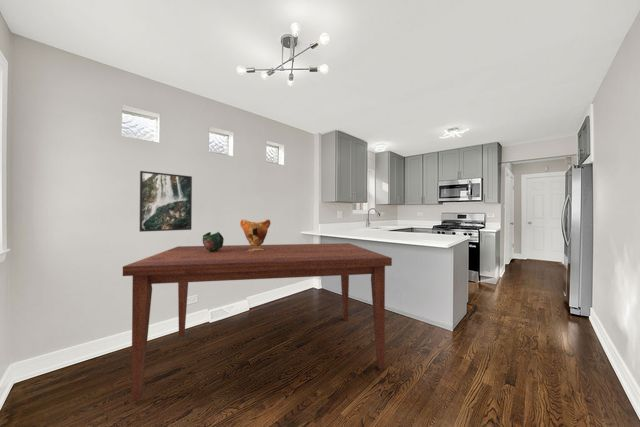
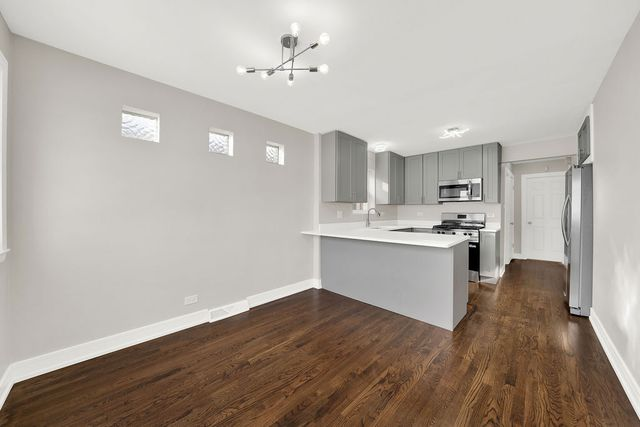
- decorative bowl [202,231,225,251]
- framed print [138,170,193,233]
- dining table [122,242,393,403]
- vase [239,218,272,251]
